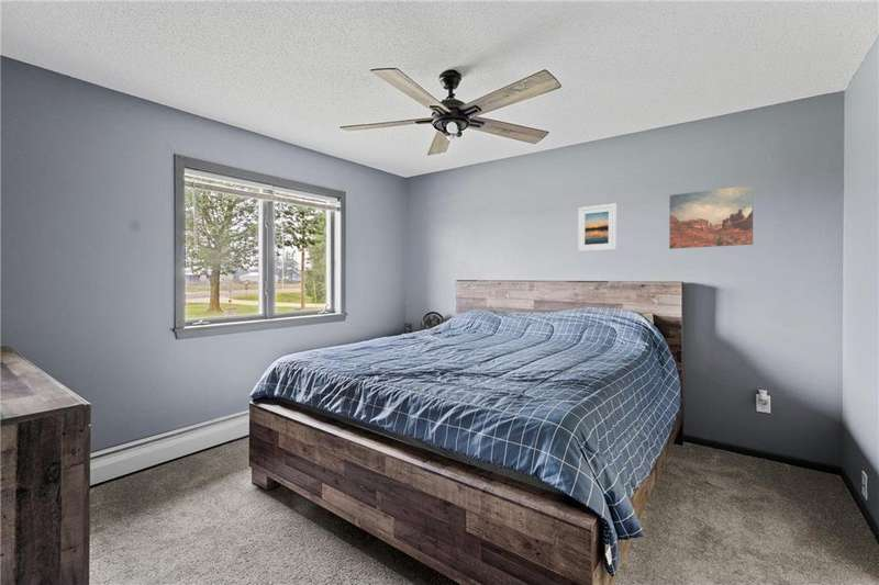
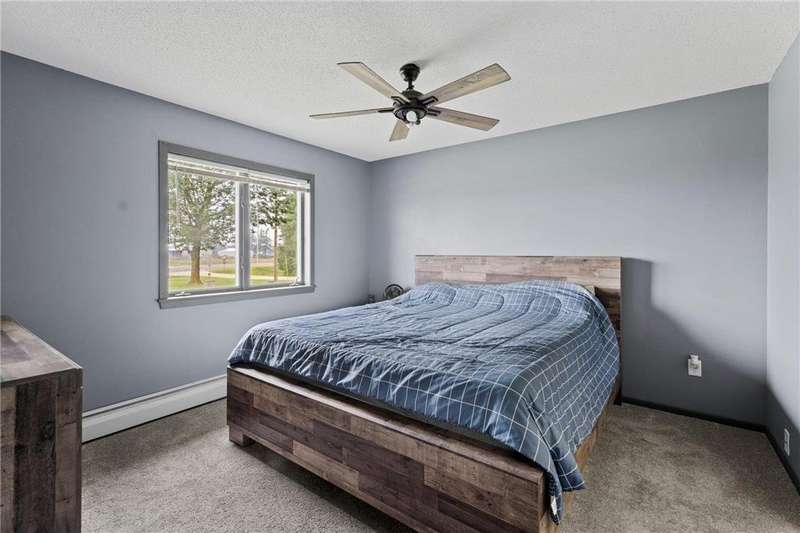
- wall art [668,184,754,250]
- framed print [577,203,617,252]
